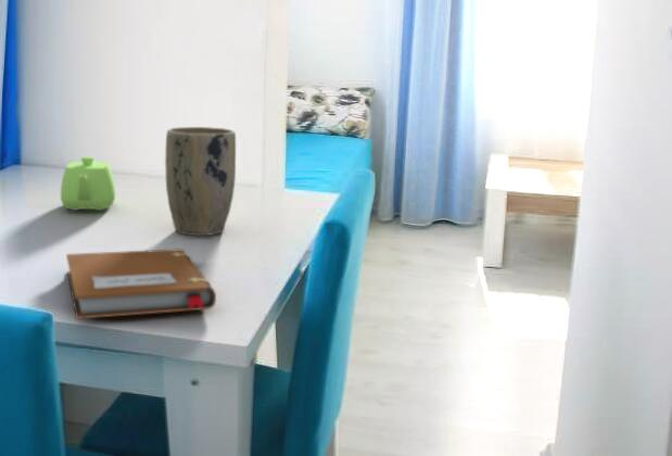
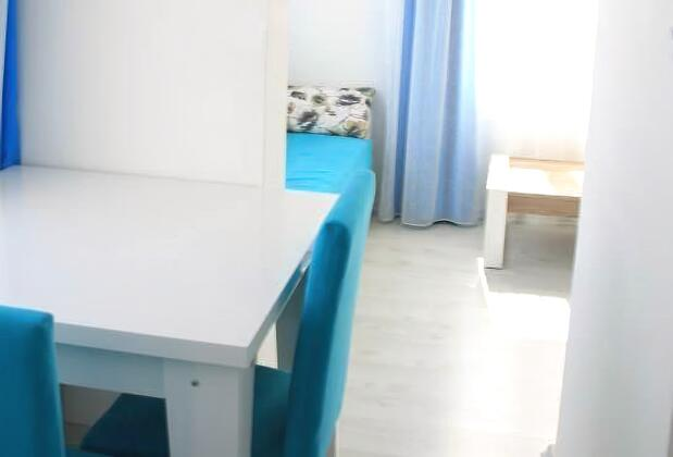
- notebook [65,248,217,320]
- teapot [60,156,116,212]
- plant pot [164,126,237,237]
